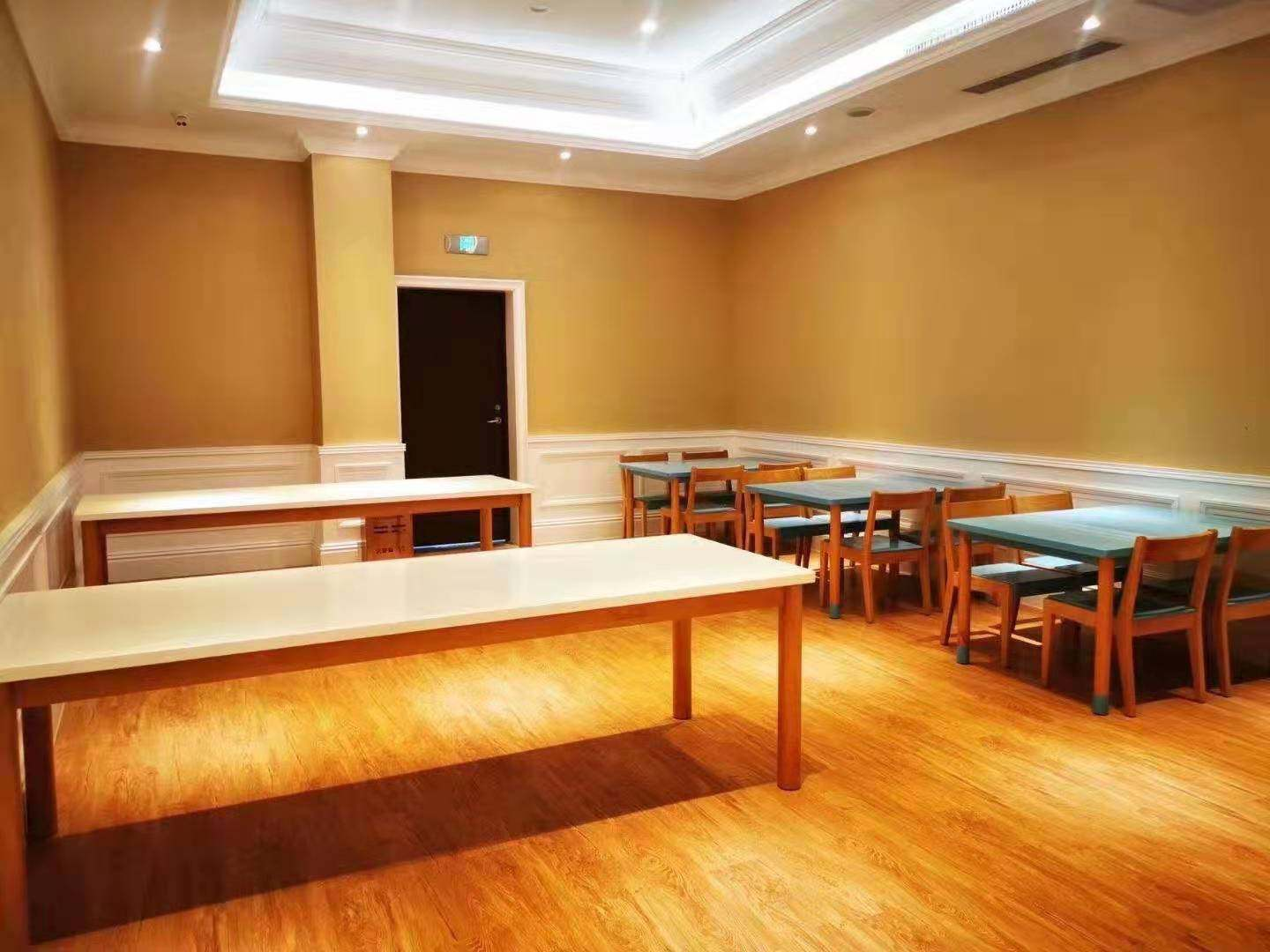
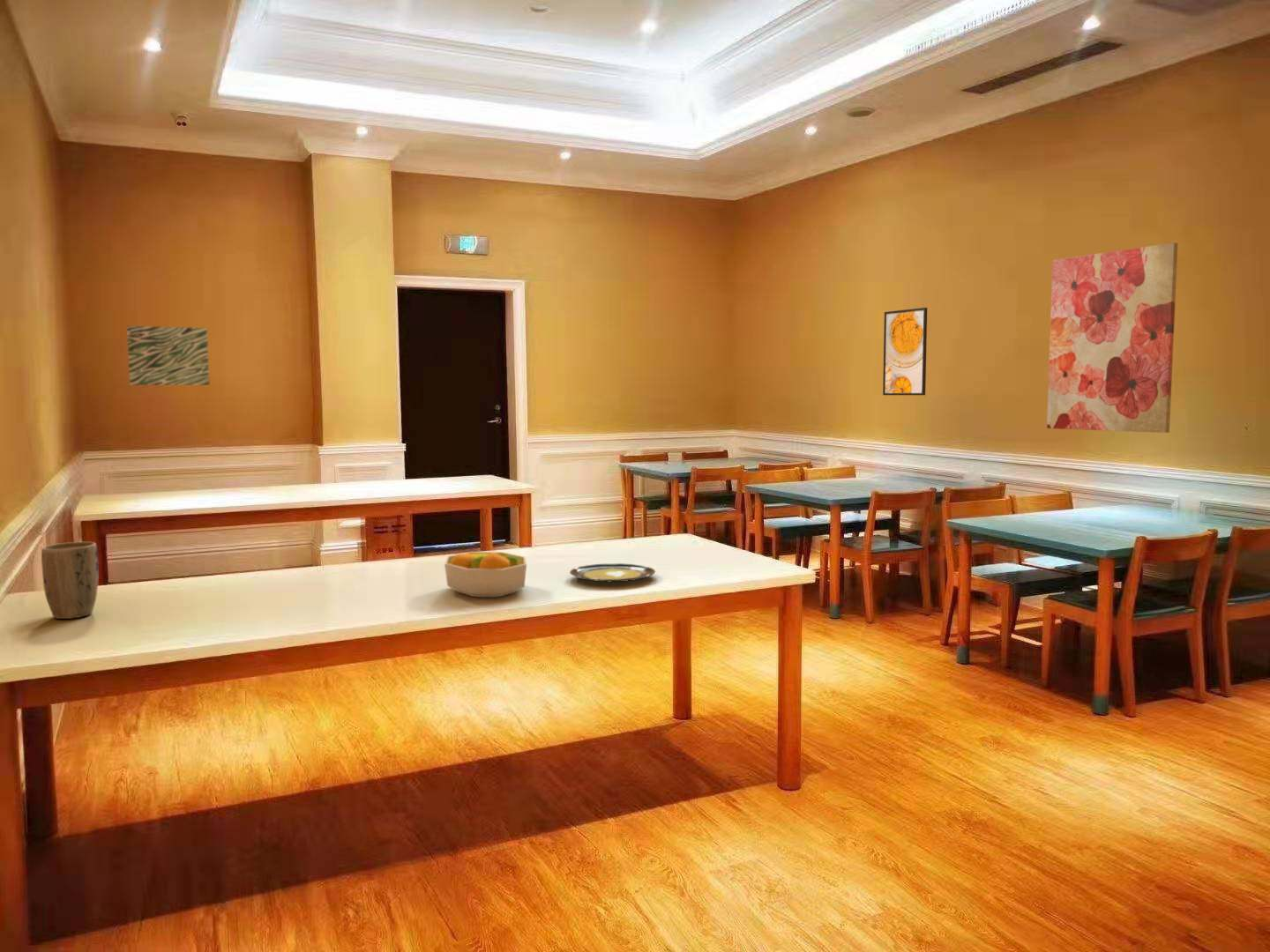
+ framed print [882,307,928,396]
+ fruit bowl [444,551,527,598]
+ plant pot [41,541,100,620]
+ wall art [126,325,211,386]
+ wall art [1046,242,1179,434]
+ plate [569,562,656,583]
